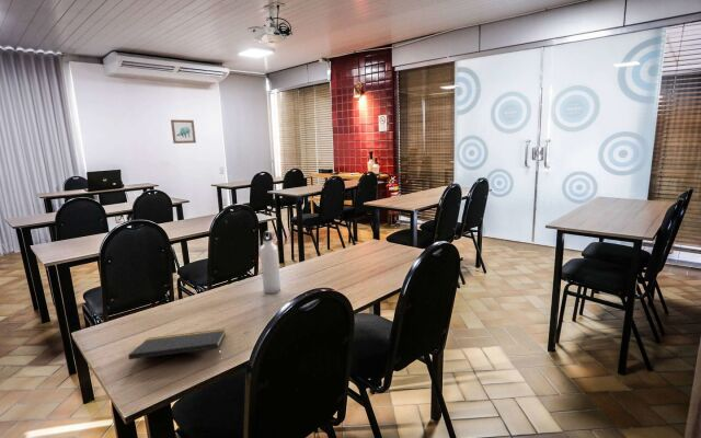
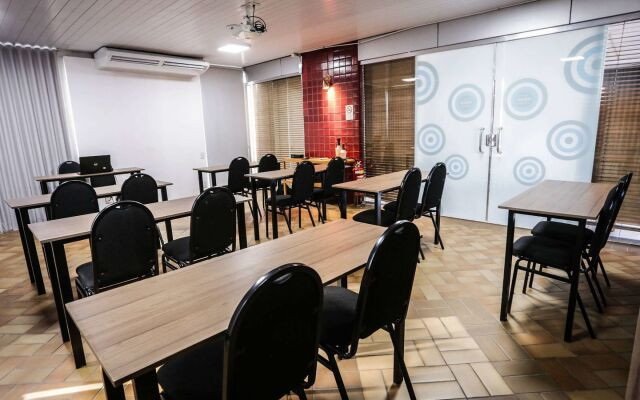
- water bottle [258,230,281,295]
- wall art [170,118,197,145]
- notepad [127,327,227,360]
